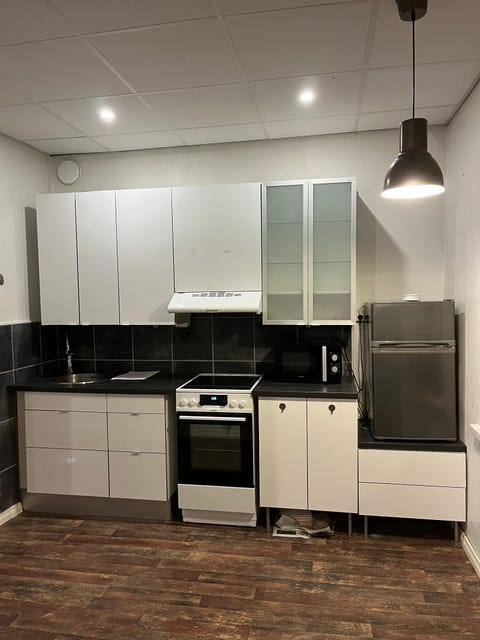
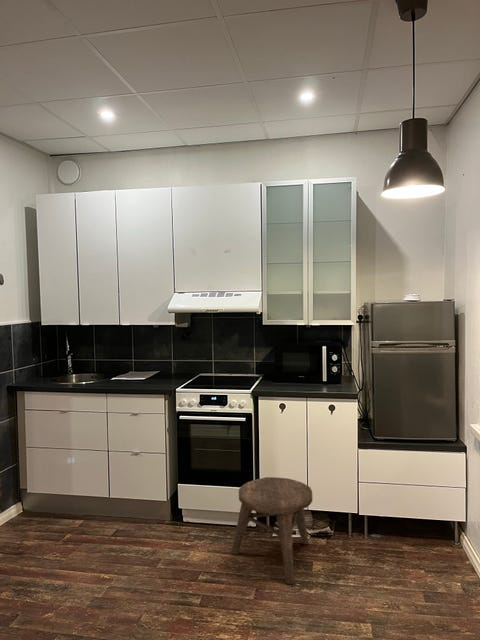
+ stool [231,476,313,586]
